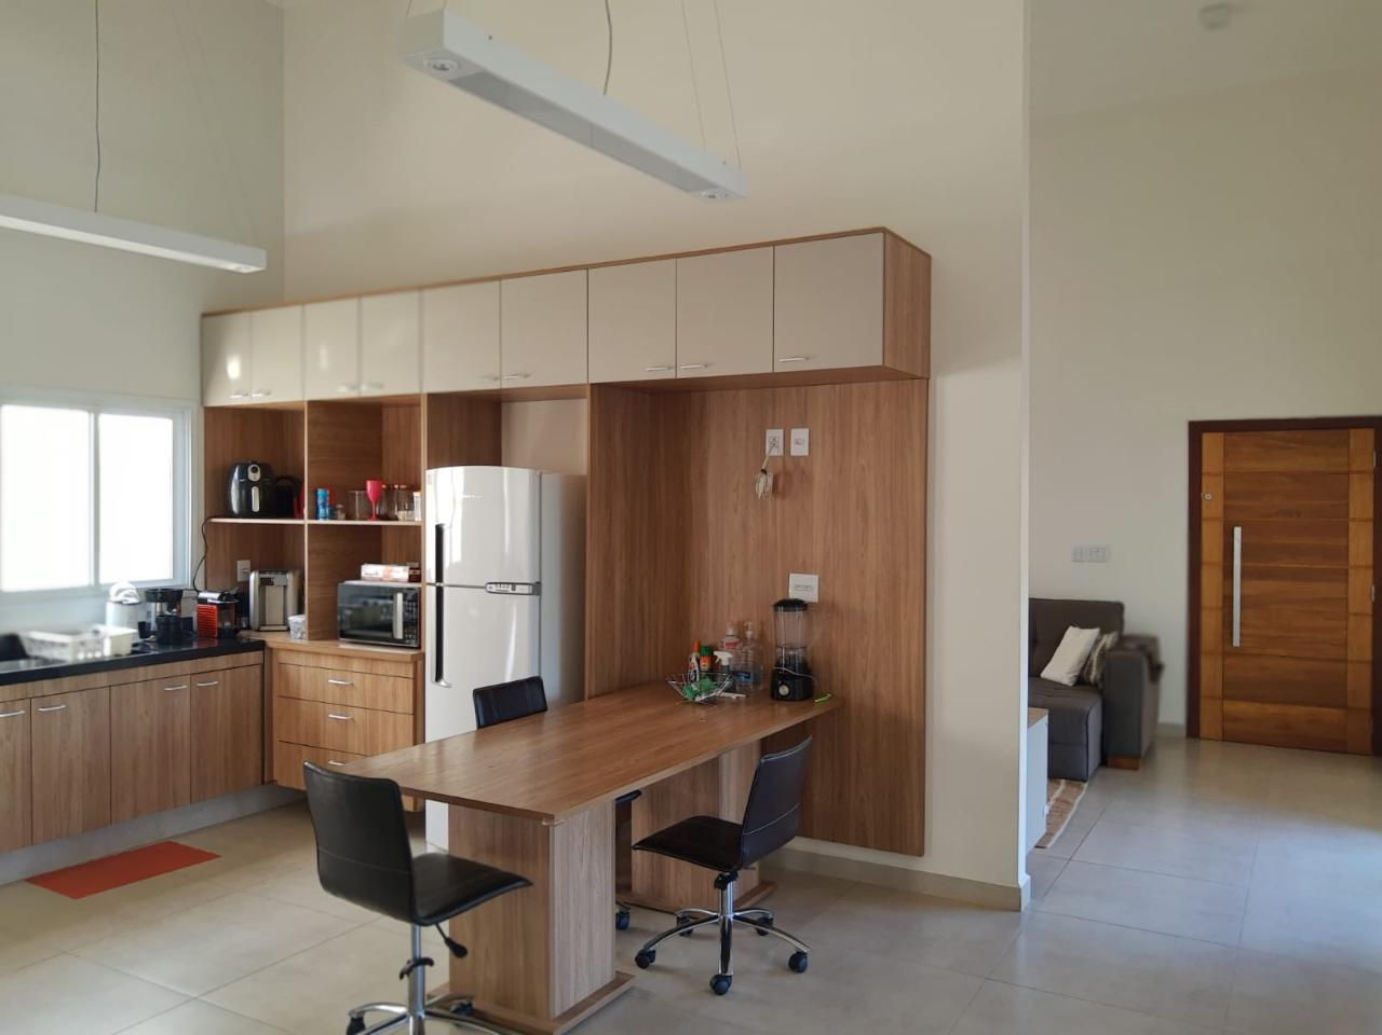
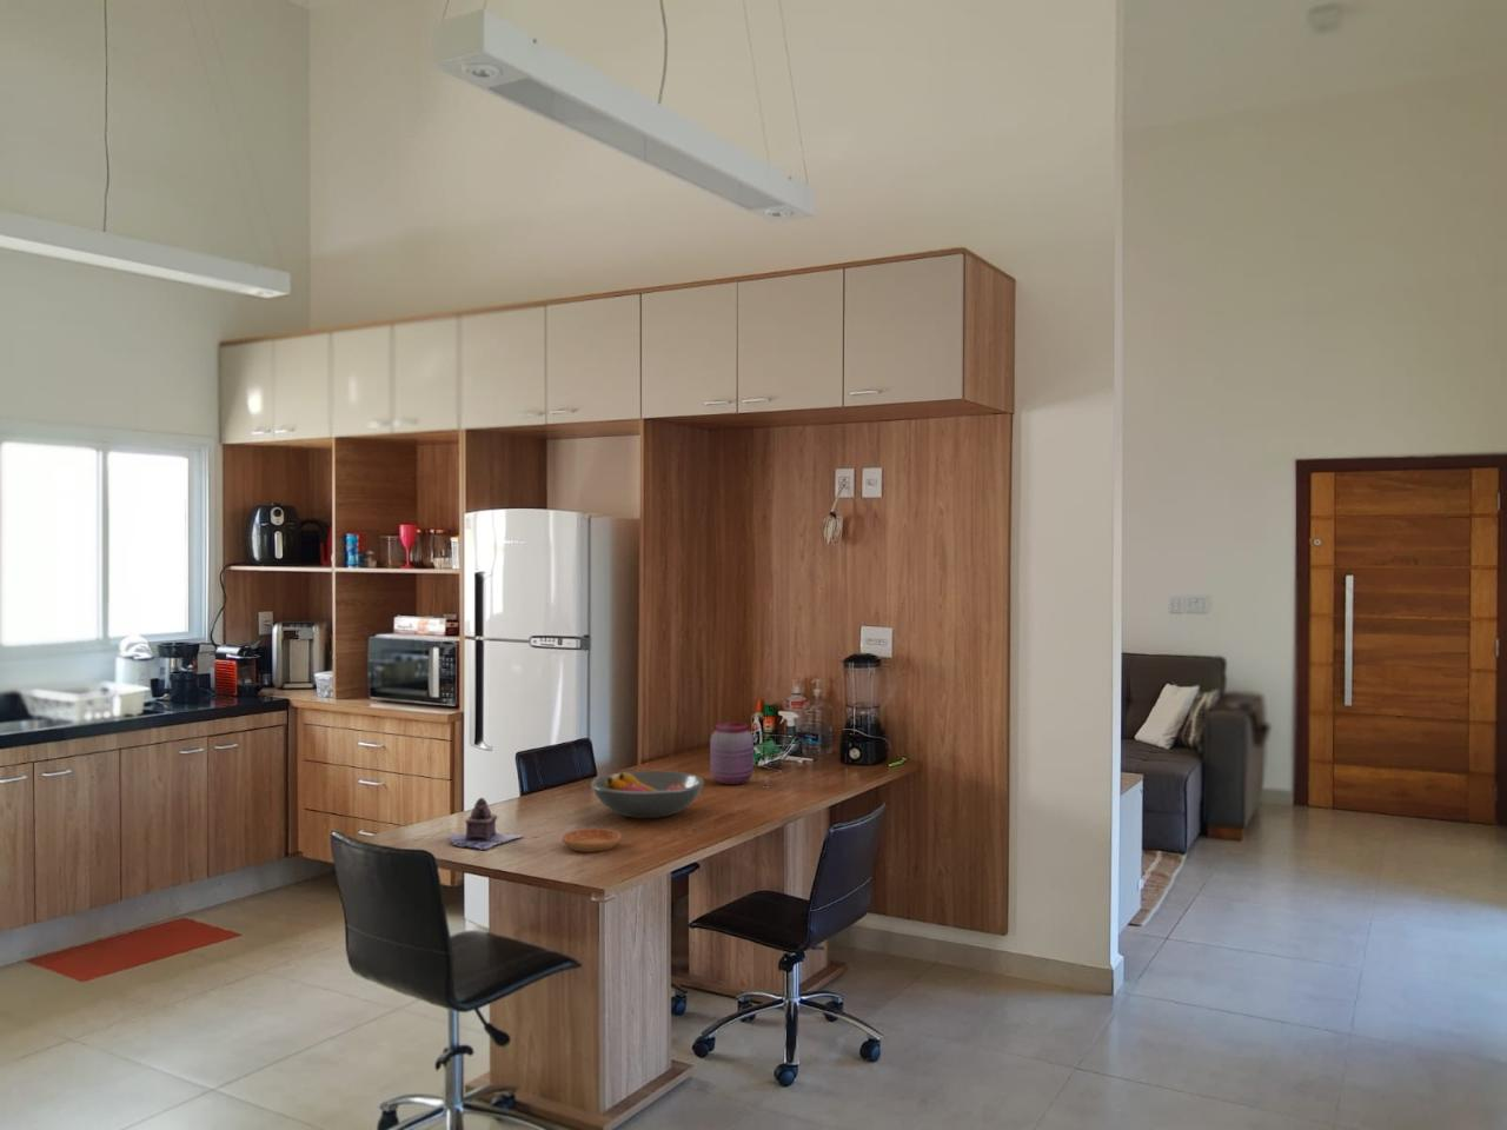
+ teapot [447,796,524,851]
+ saucer [560,827,623,853]
+ jar [708,722,755,786]
+ fruit bowl [590,770,706,819]
